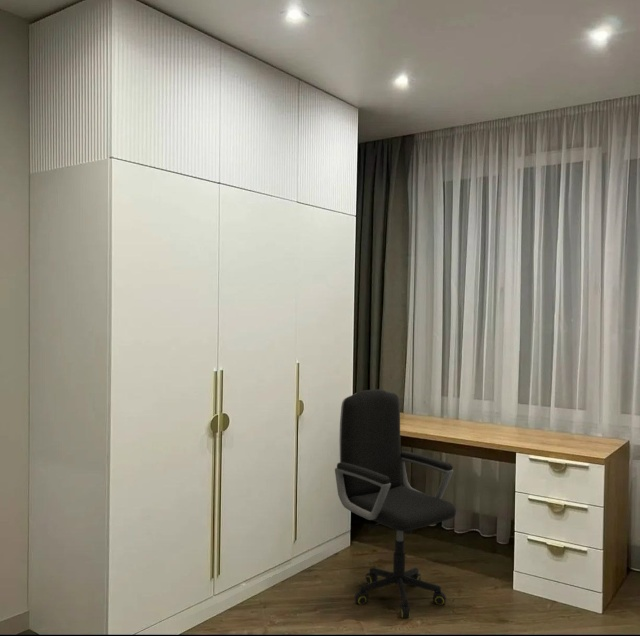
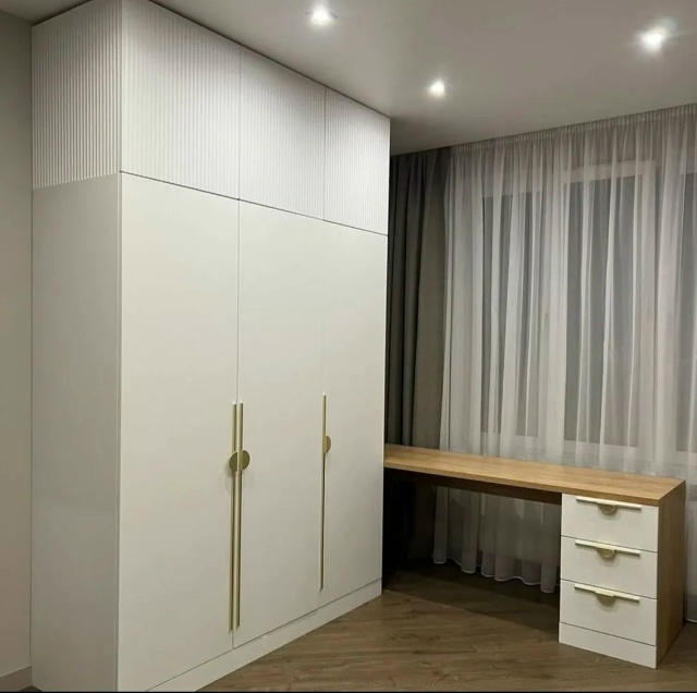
- office chair [334,388,457,619]
